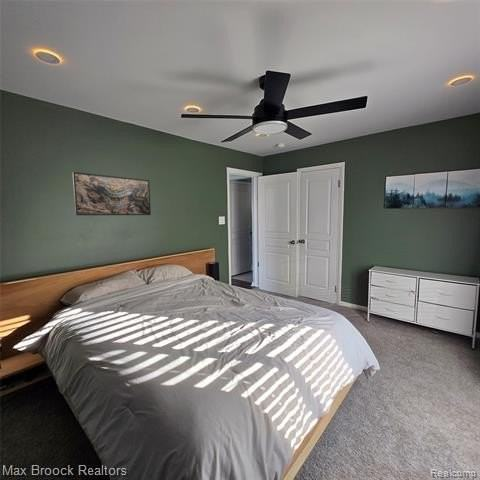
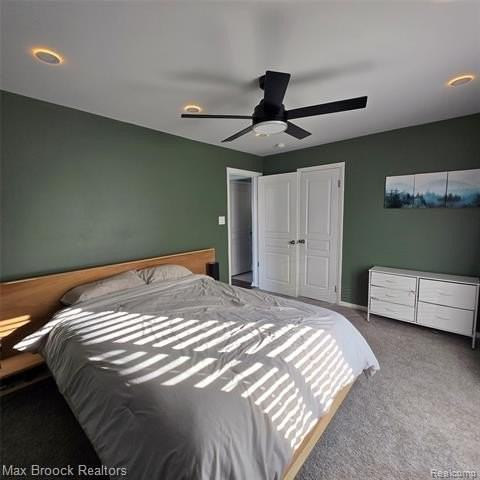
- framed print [72,171,152,216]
